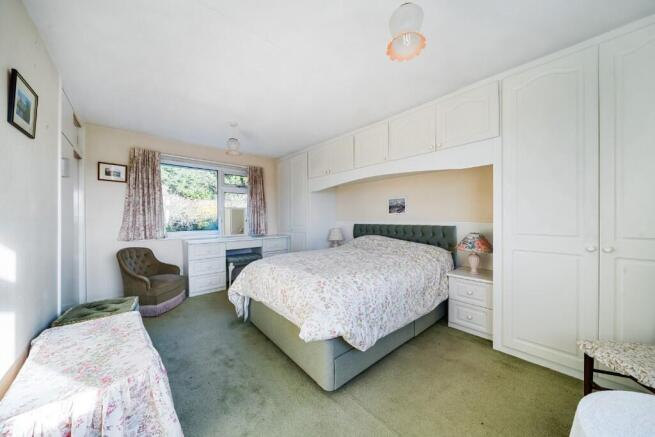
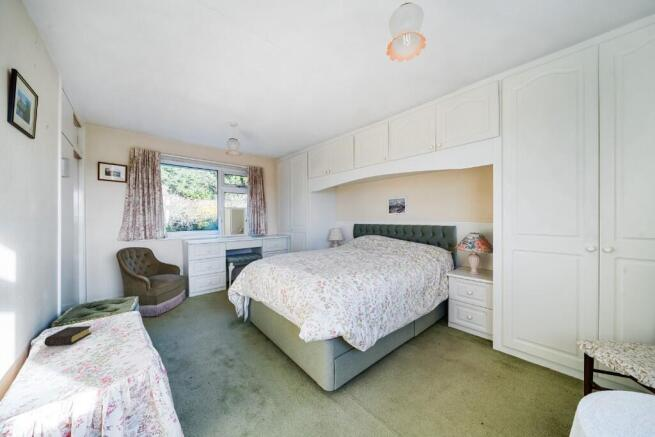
+ book [43,325,92,347]
